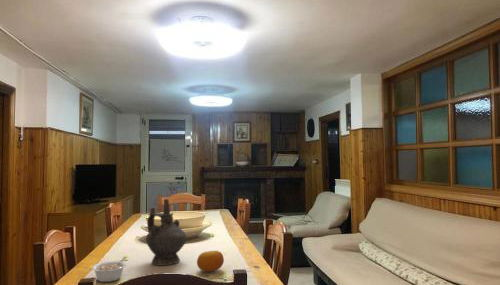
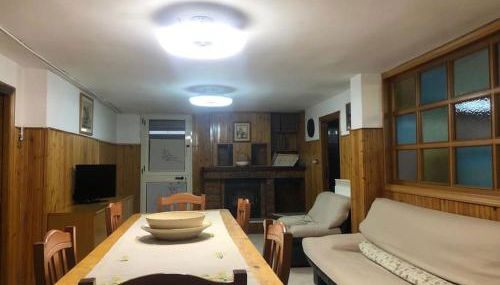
- fruit [196,250,225,273]
- legume [91,256,128,283]
- ceremonial vessel [145,198,187,266]
